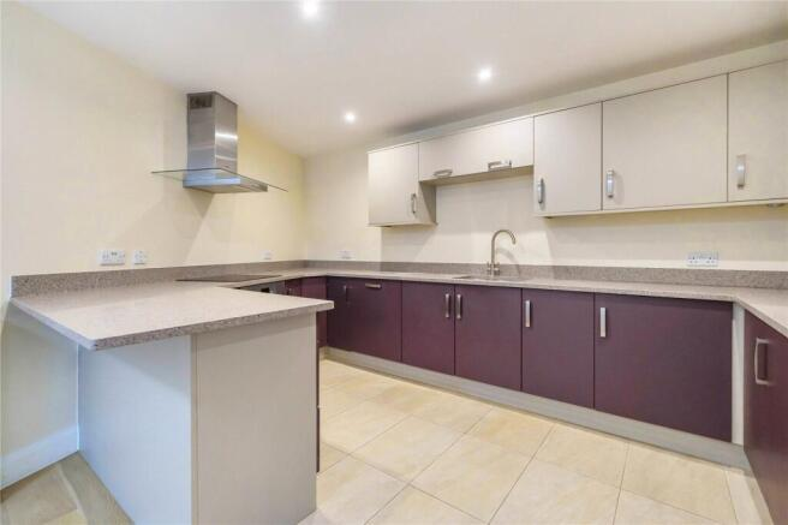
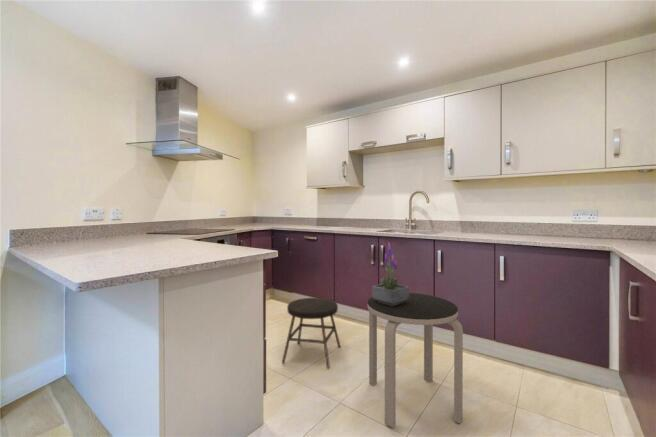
+ stool [281,297,341,370]
+ side table [367,292,464,429]
+ potted plant [371,242,410,306]
